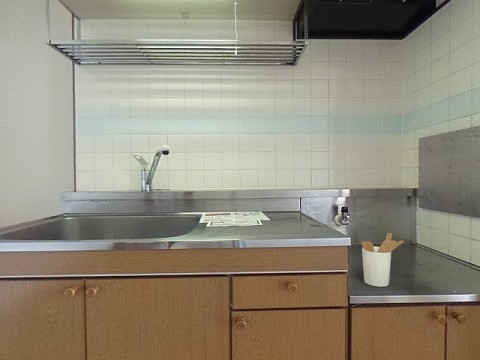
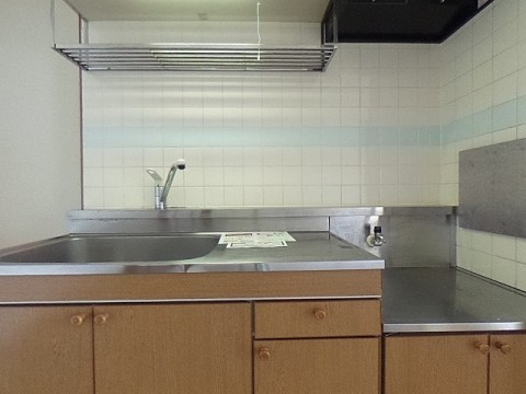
- utensil holder [360,232,405,288]
